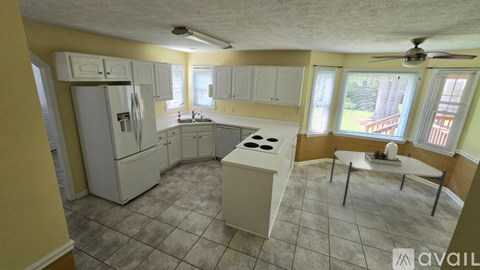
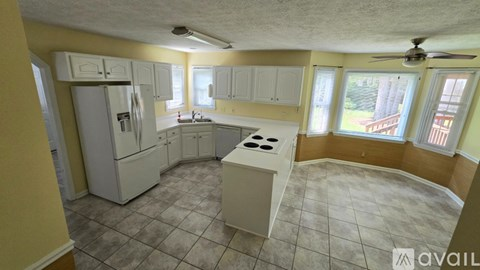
- dining table [329,141,448,217]
